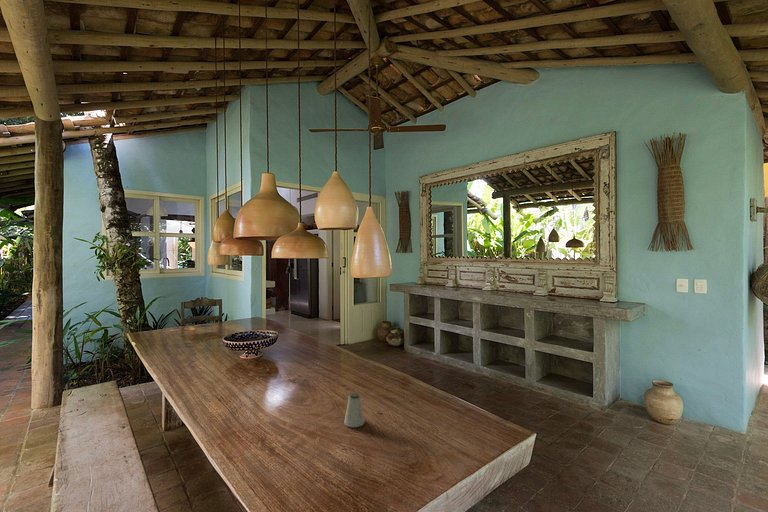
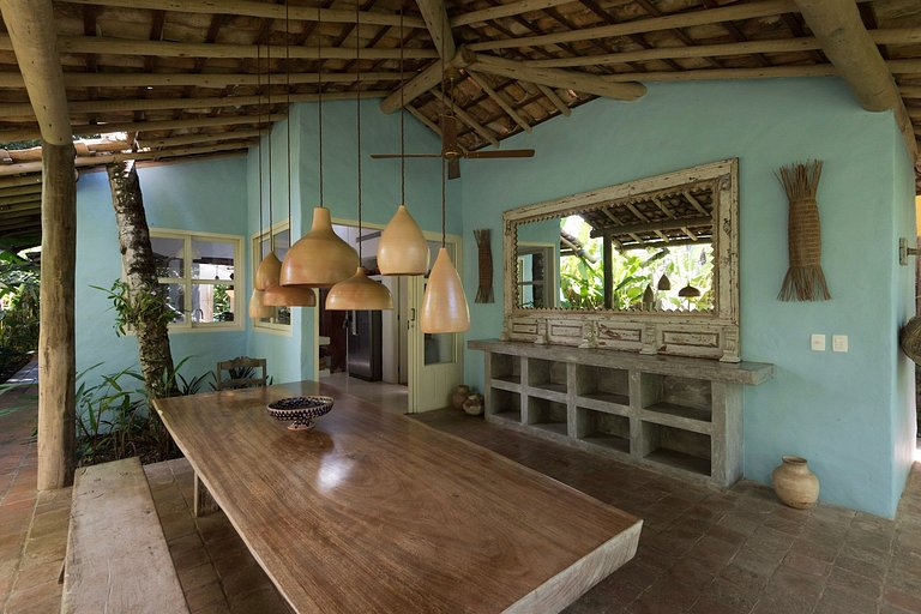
- saltshaker [343,392,366,428]
